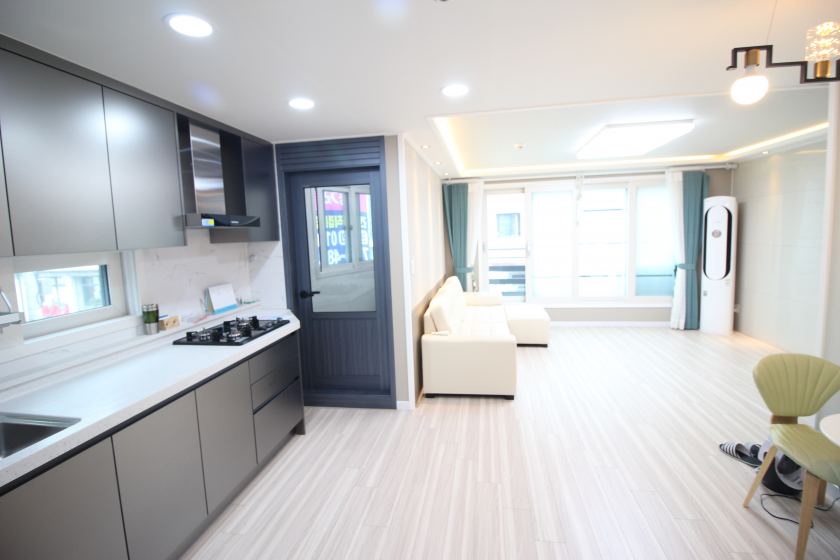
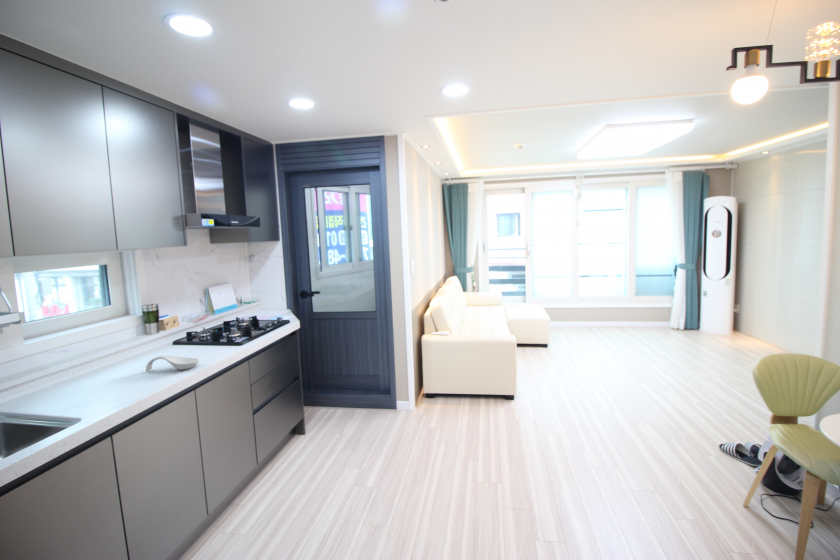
+ spoon rest [145,354,200,373]
